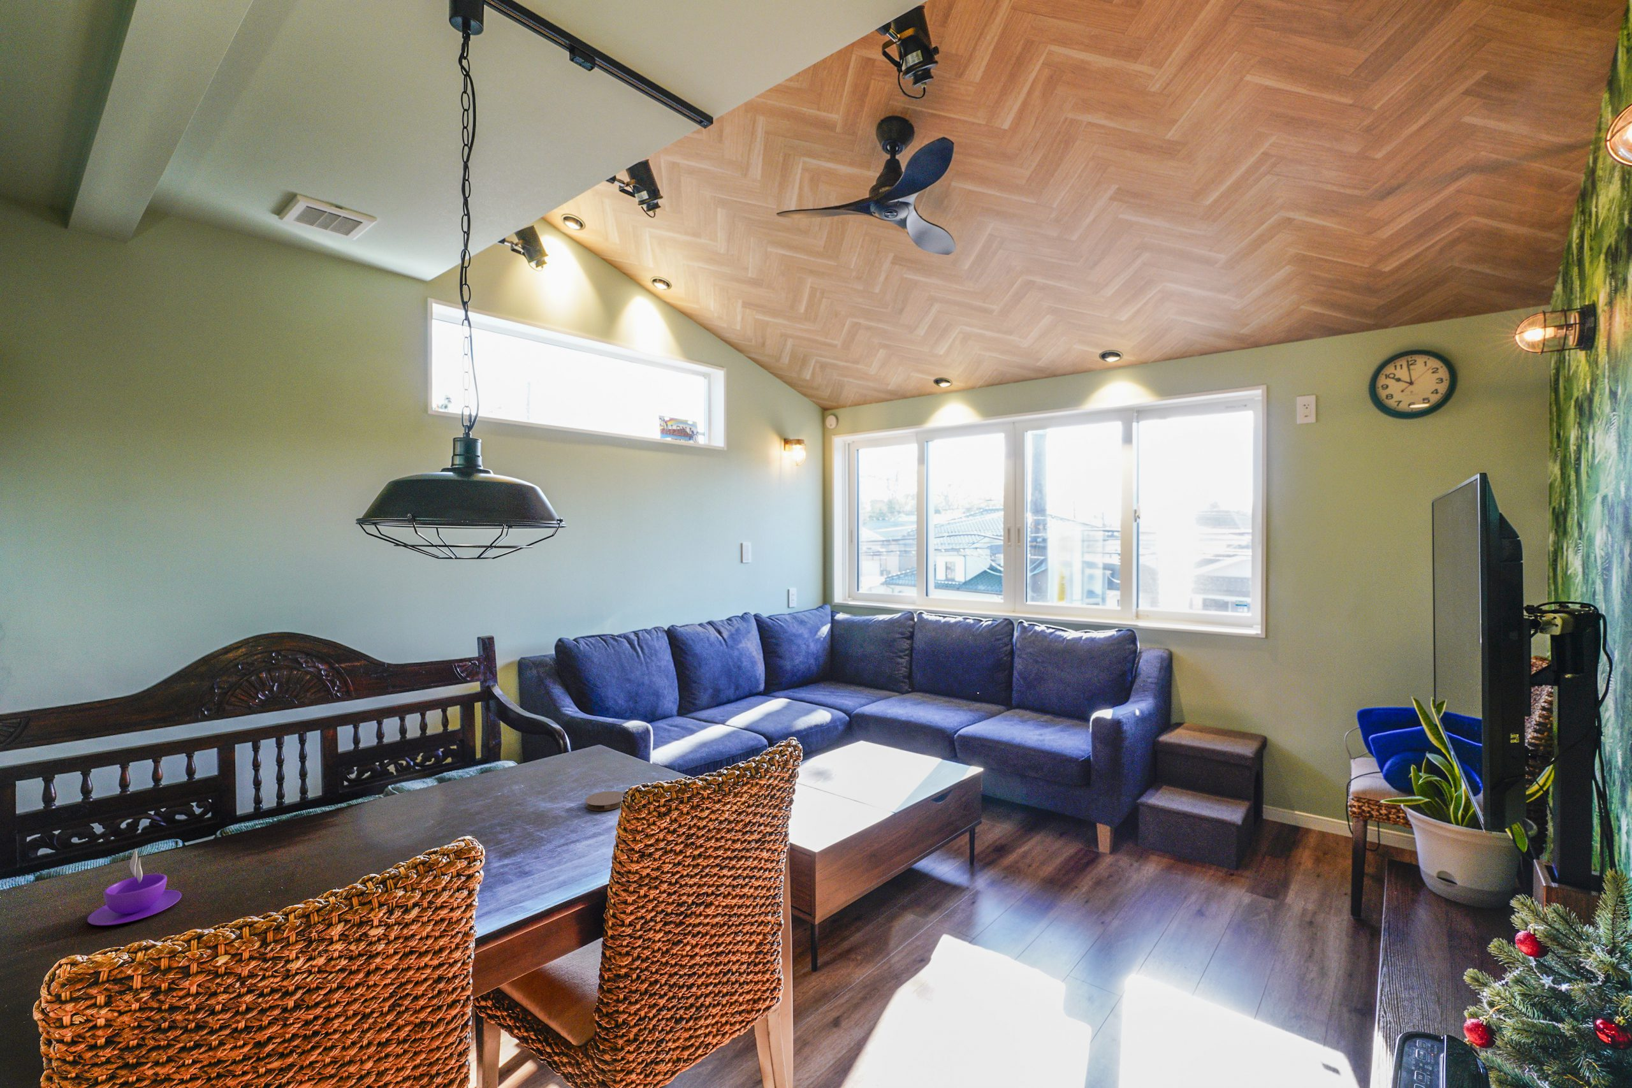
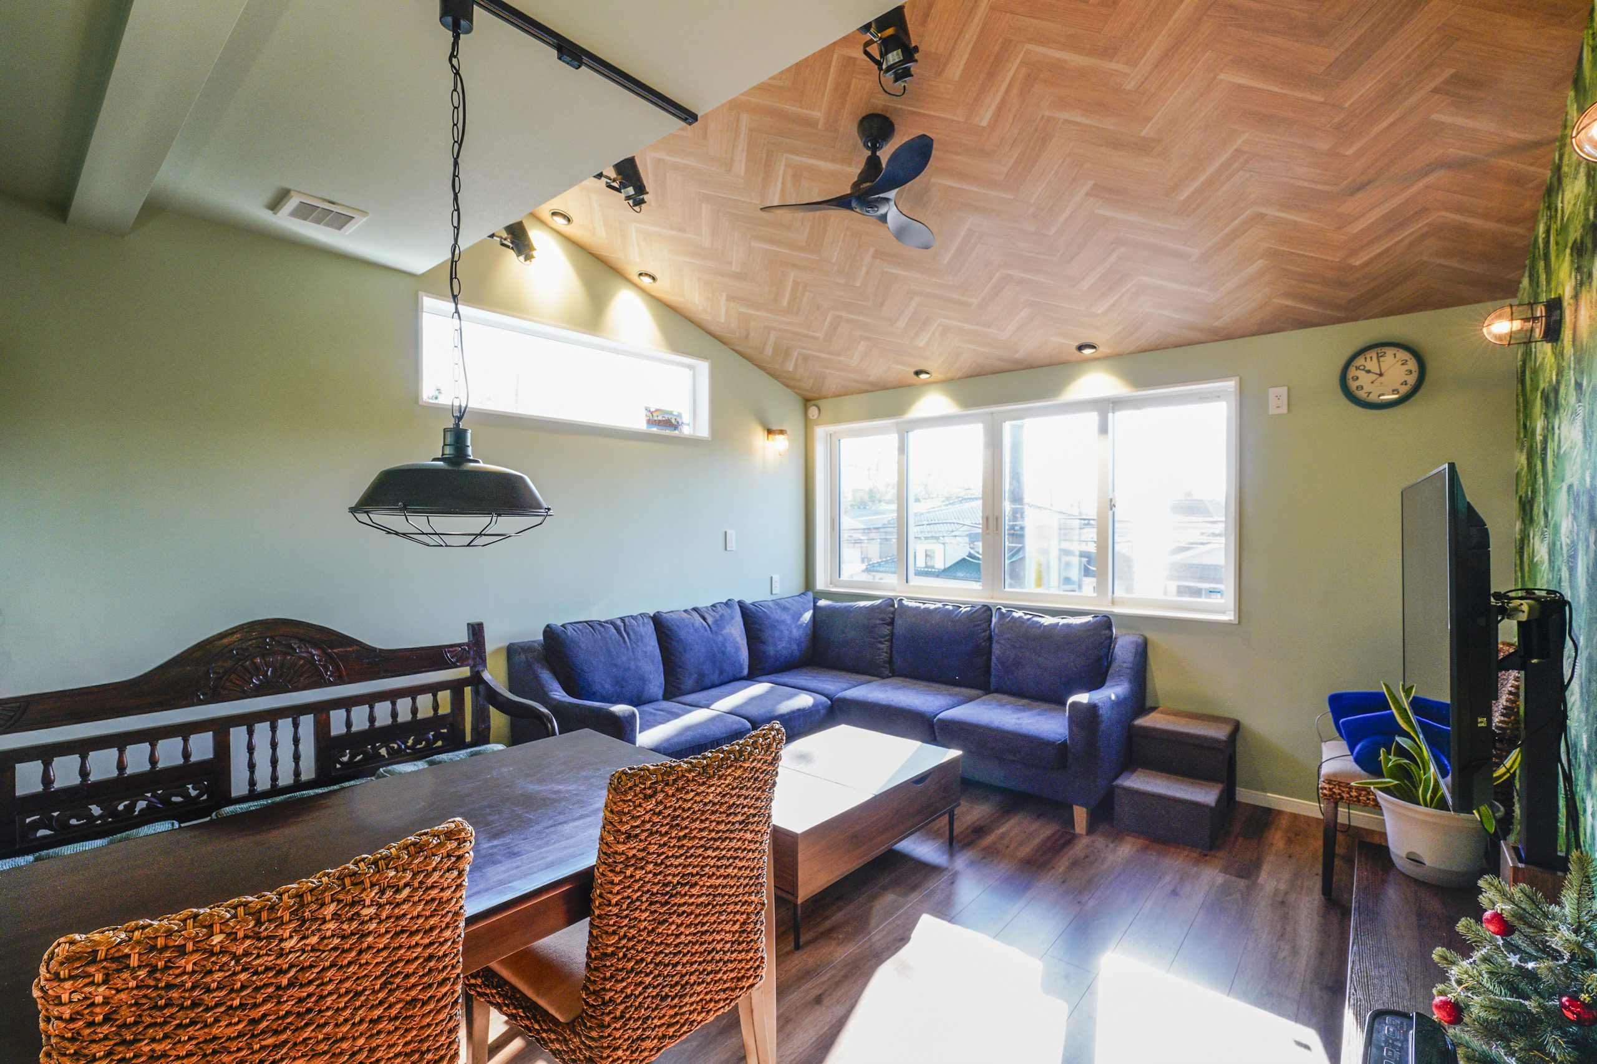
- coffee cup [86,848,182,926]
- coaster [584,790,624,811]
